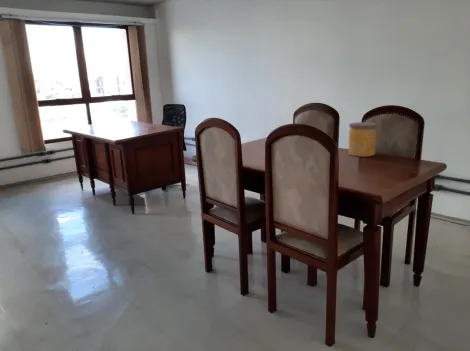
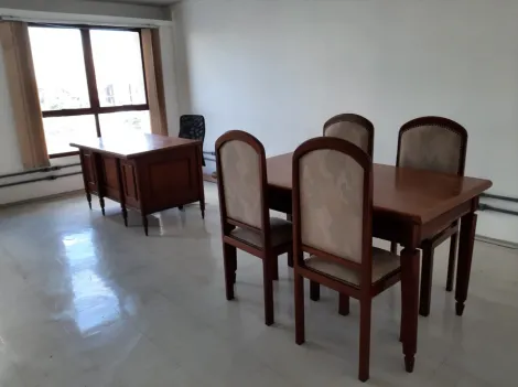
- jar [347,121,378,158]
